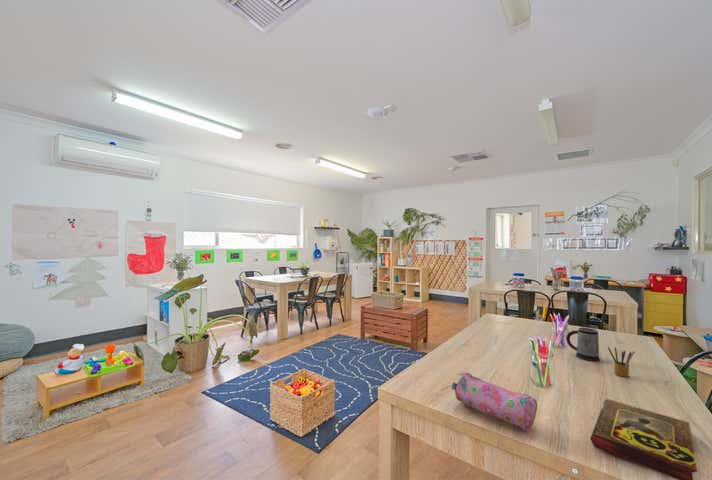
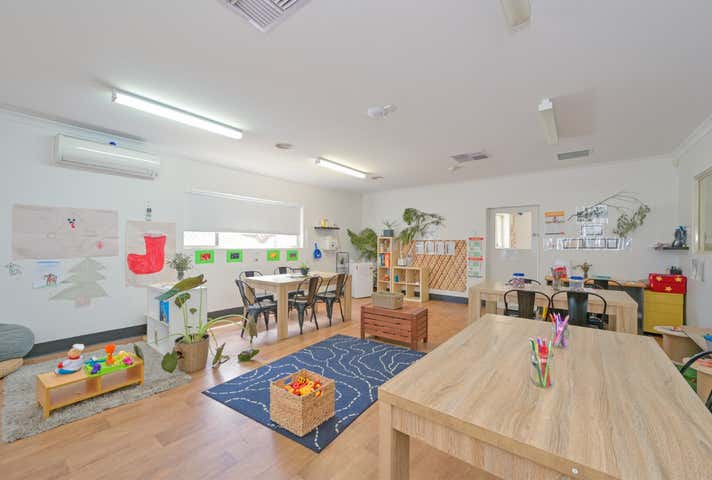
- book [590,398,698,480]
- pencil box [607,346,635,378]
- pencil case [451,371,538,433]
- mug [565,326,601,362]
